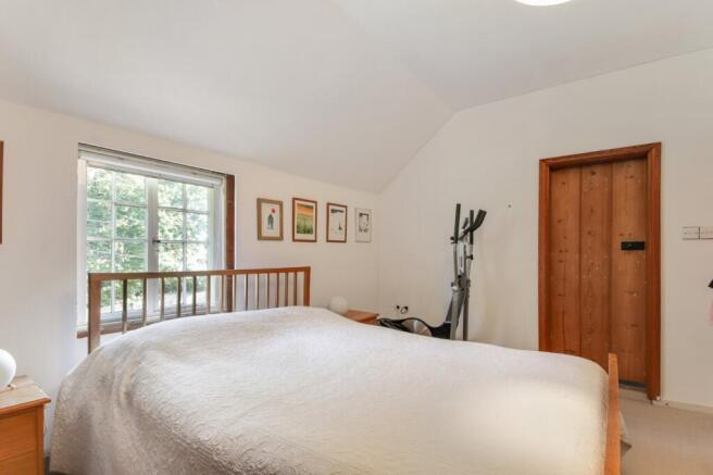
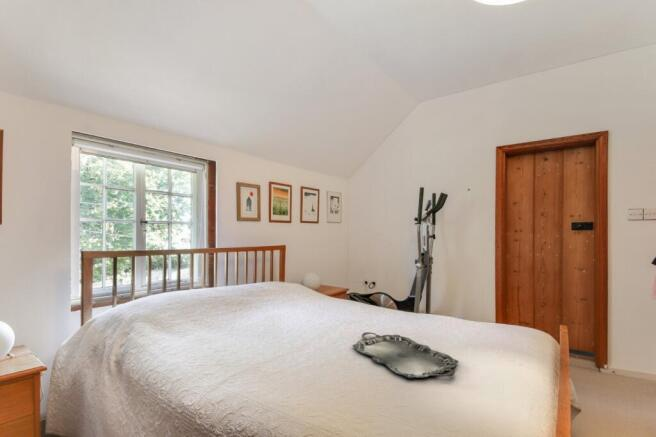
+ serving tray [352,331,459,379]
